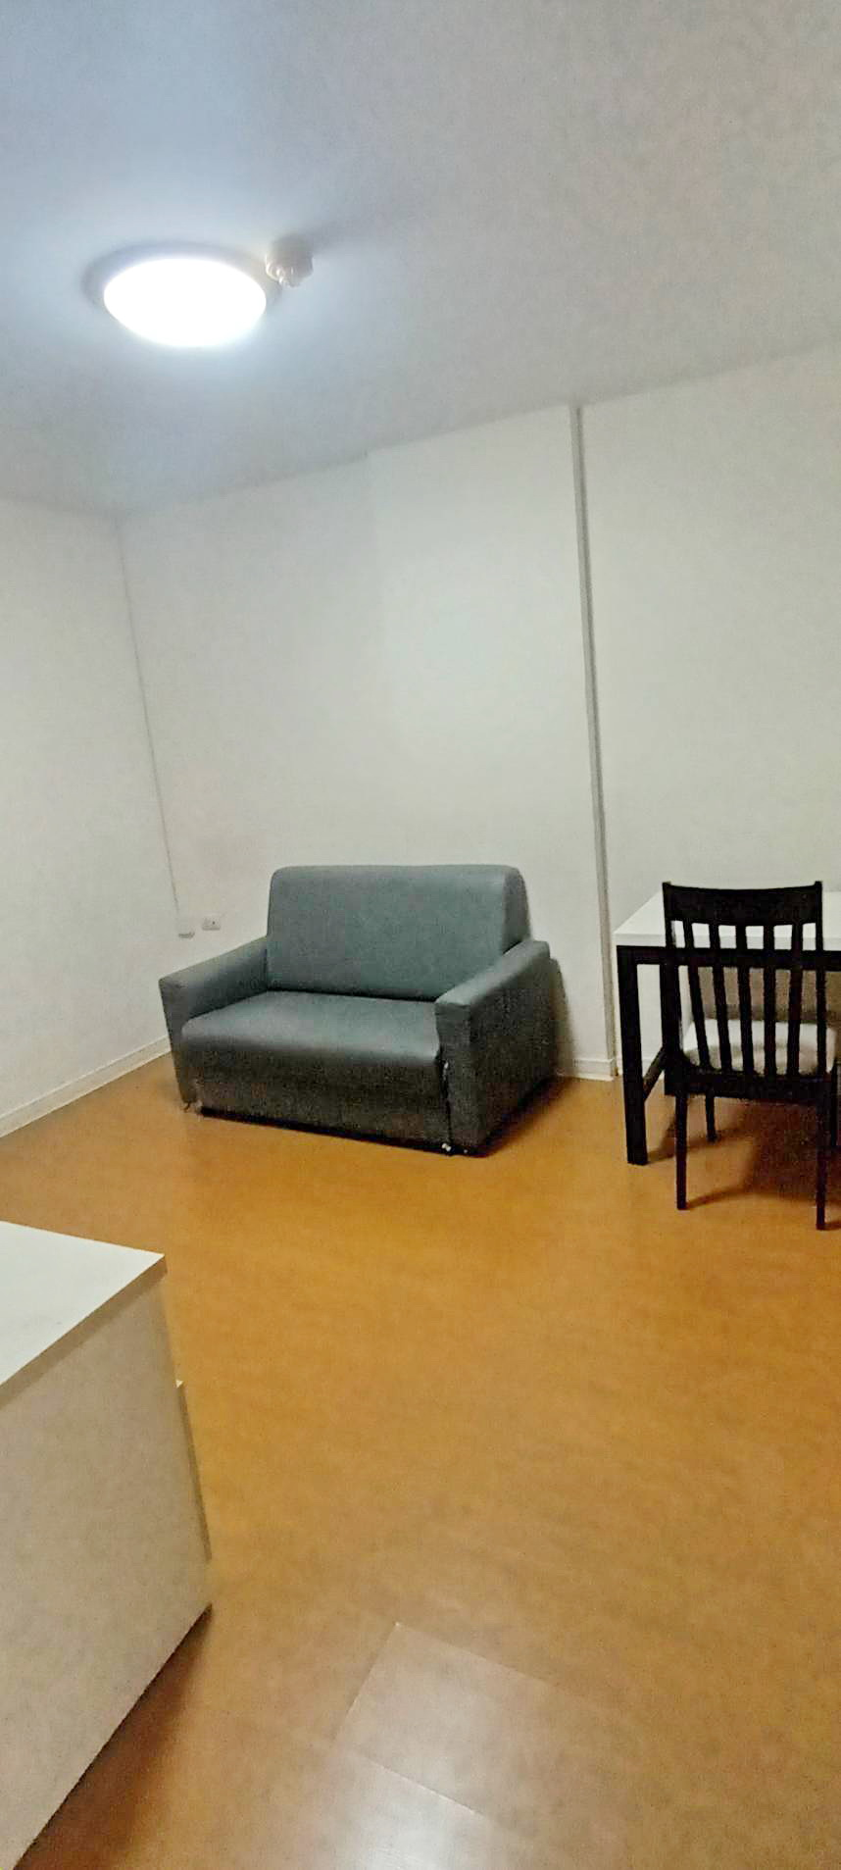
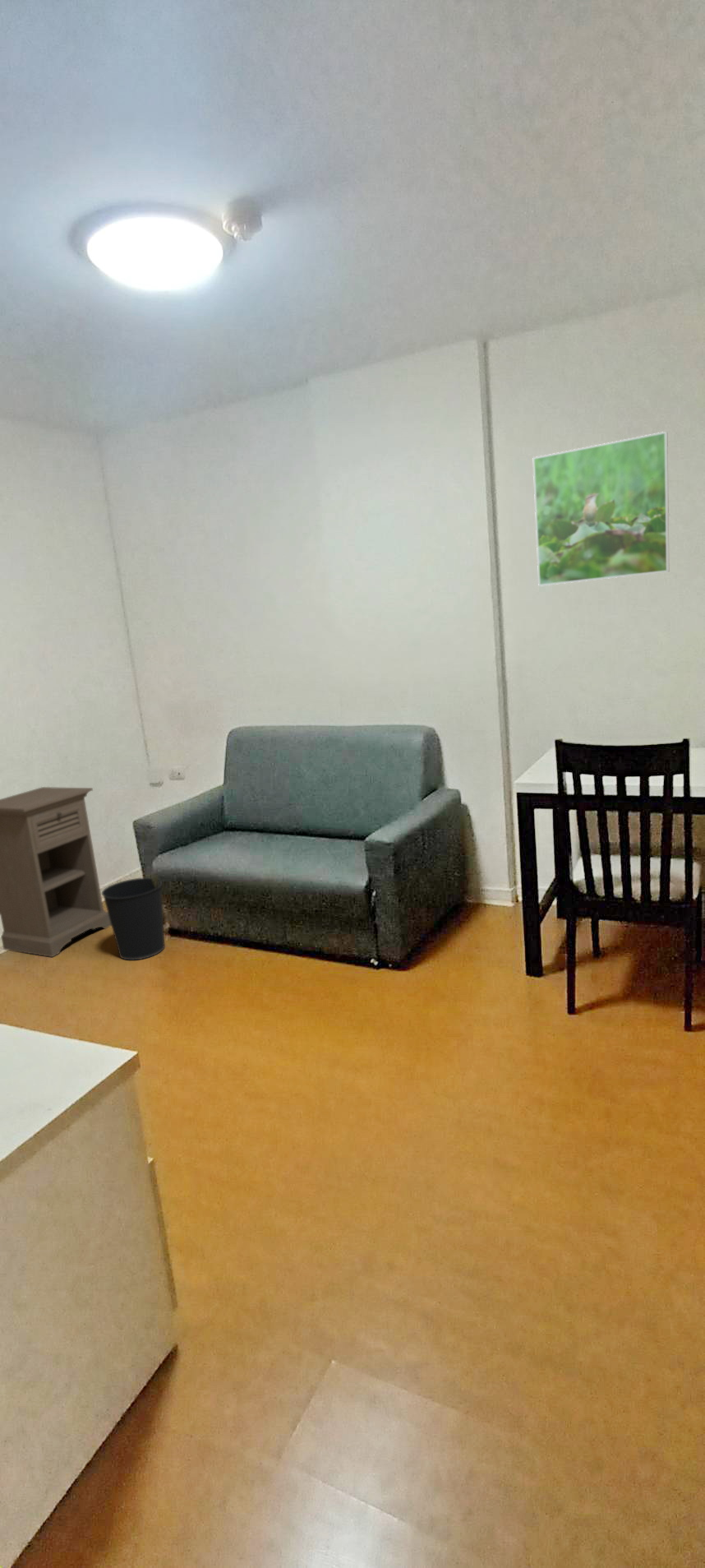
+ nightstand [0,786,112,958]
+ wastebasket [101,877,166,961]
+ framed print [532,431,670,587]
